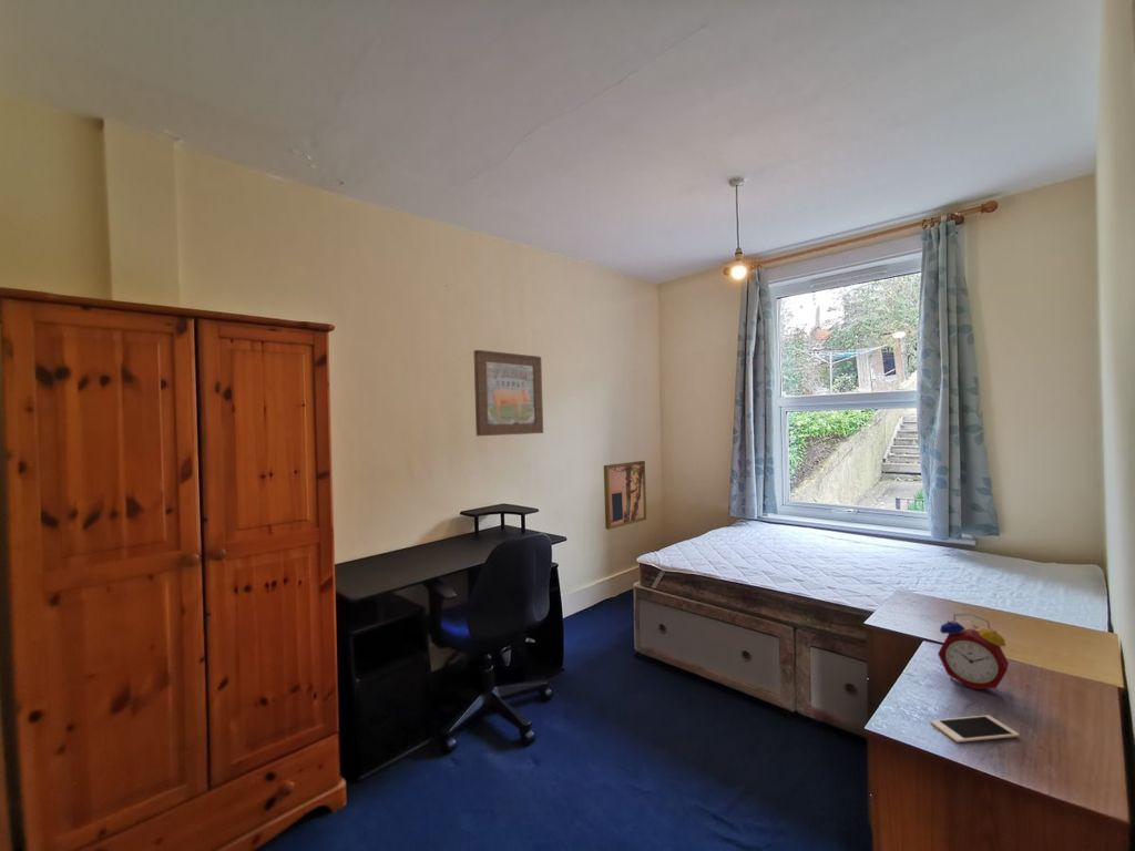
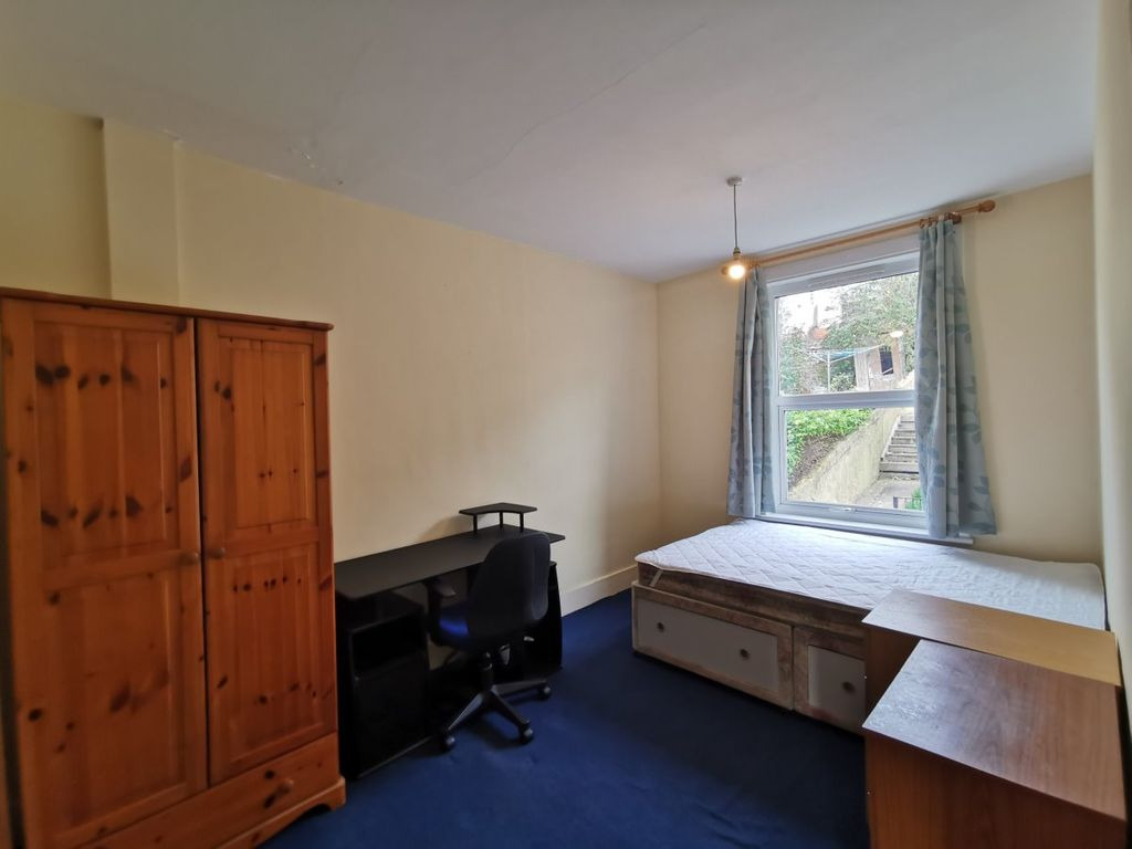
- cell phone [929,714,1021,744]
- alarm clock [937,613,1010,693]
- wall art [472,349,544,437]
- wall art [603,460,647,531]
